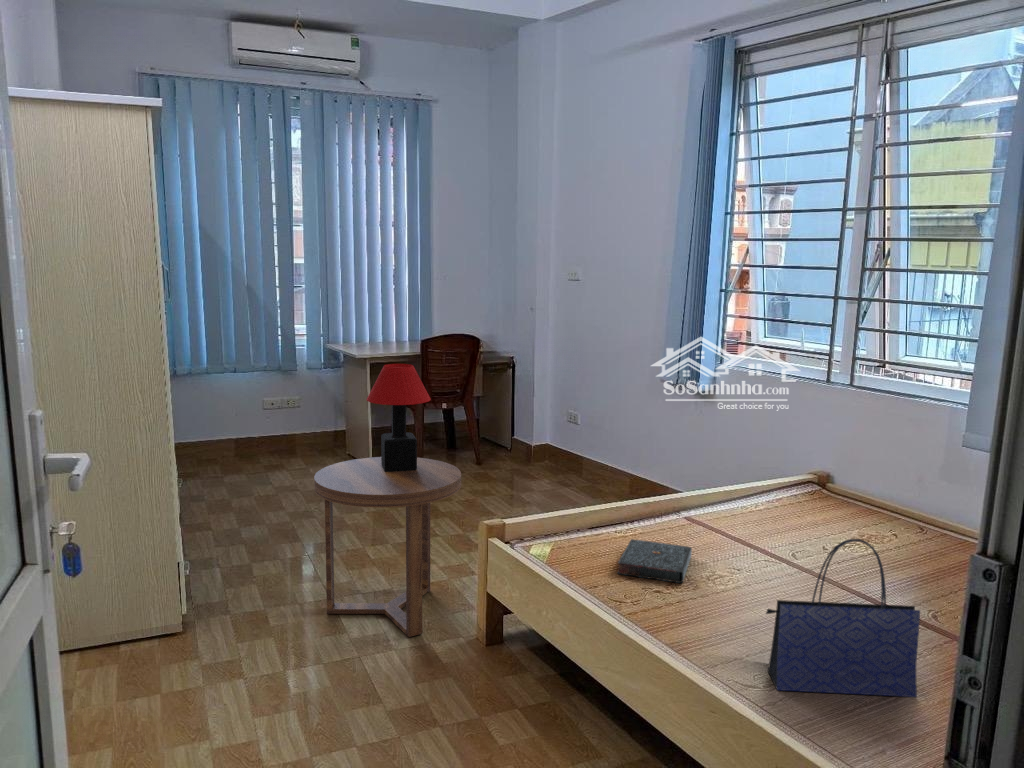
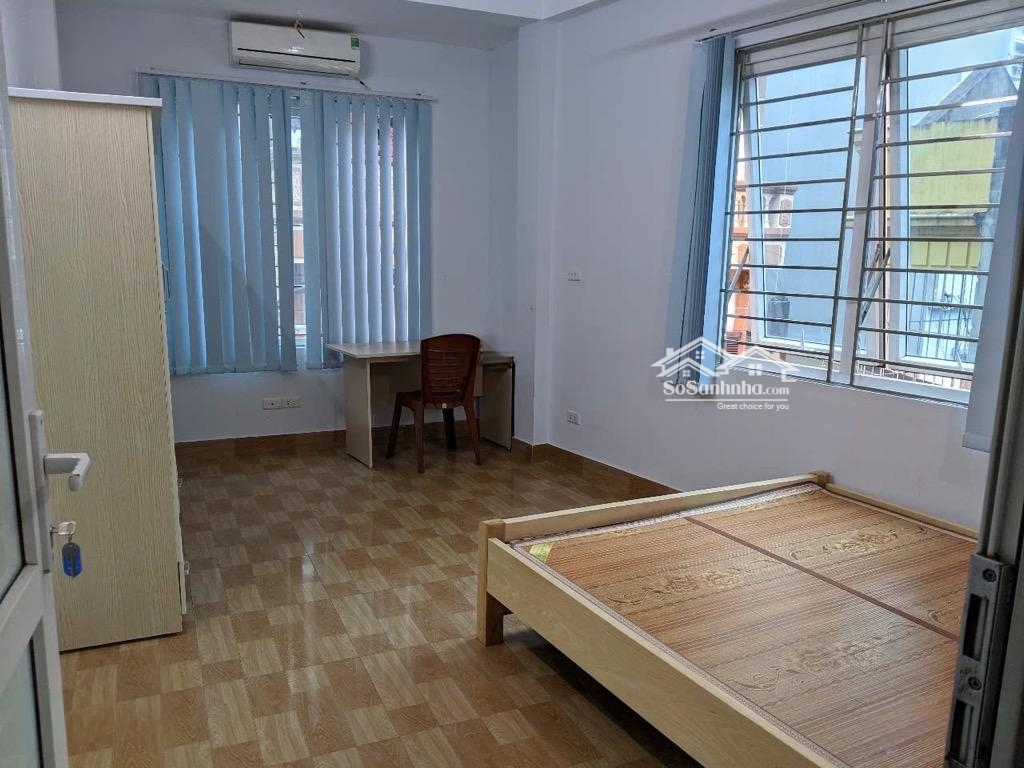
- tote bag [765,538,921,698]
- table lamp [365,363,432,472]
- side table [313,456,462,638]
- book [616,538,693,584]
